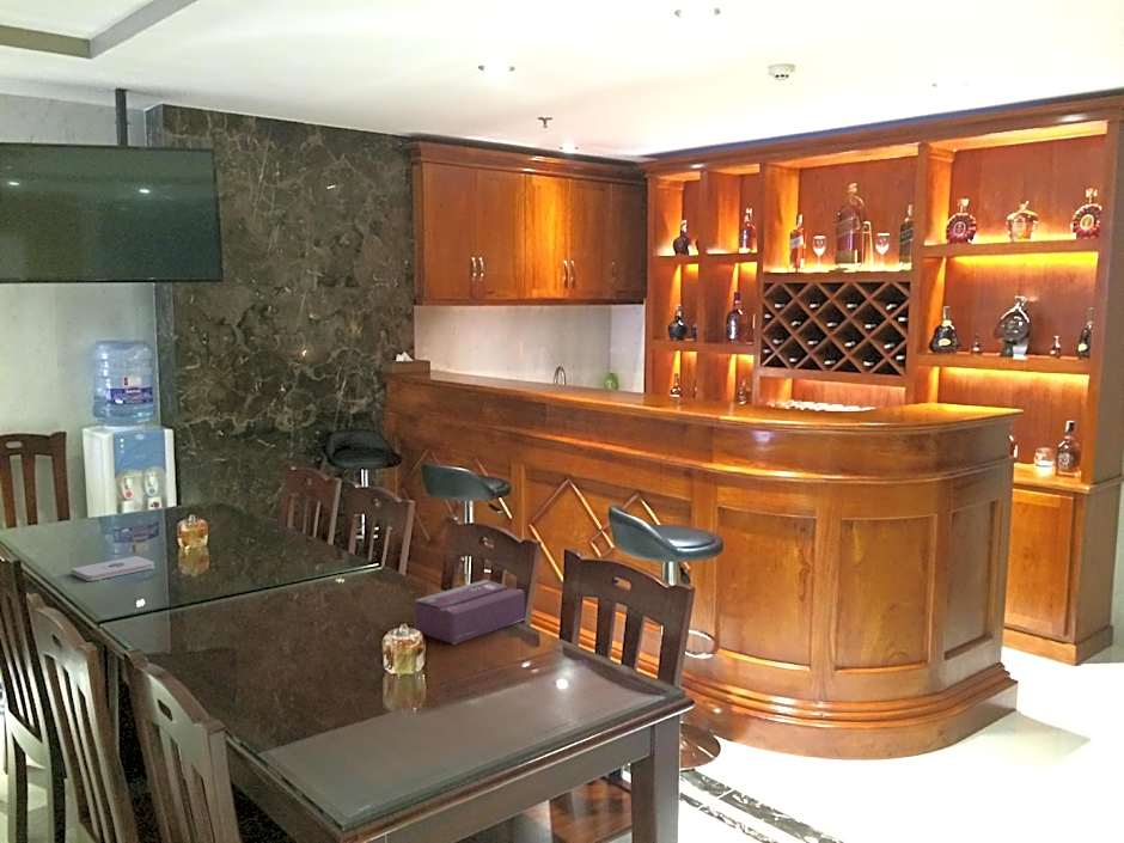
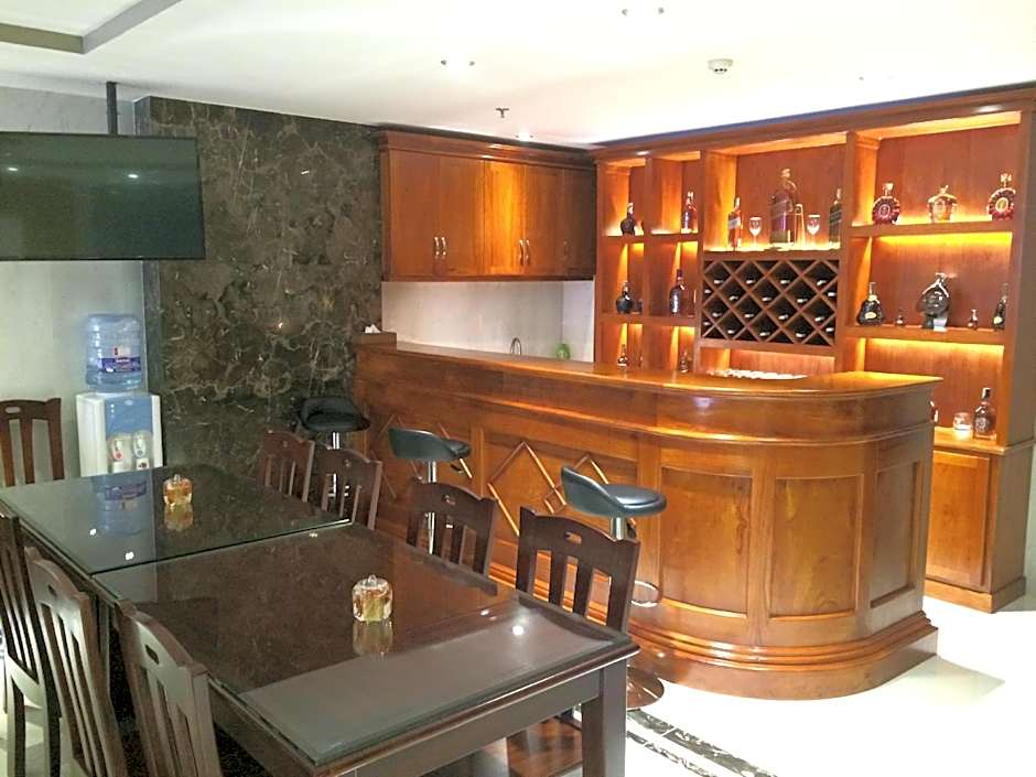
- tissue box [413,579,526,646]
- notepad [71,555,155,582]
